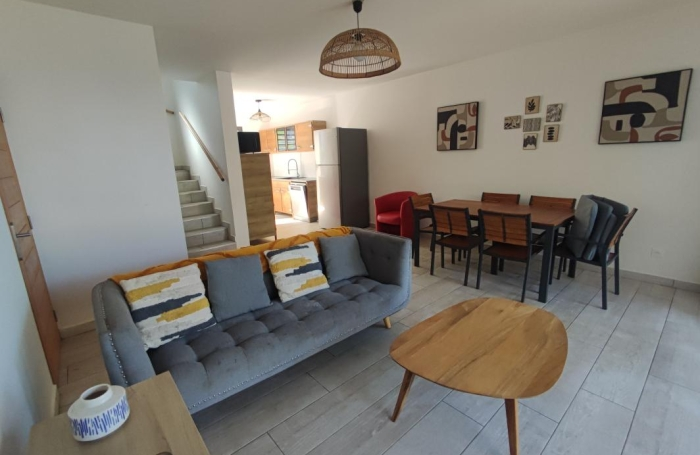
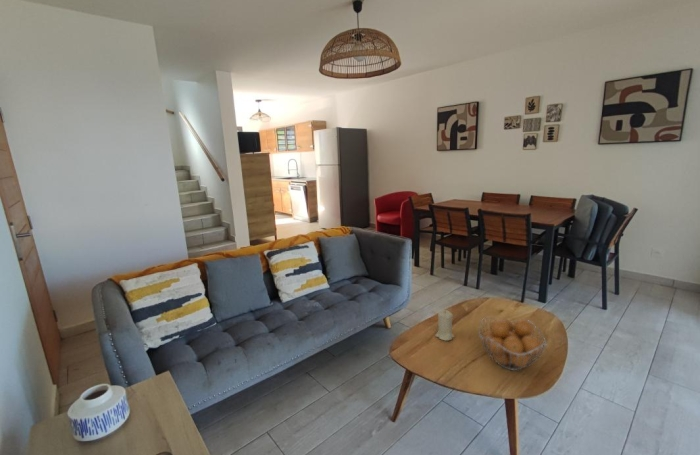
+ candle [434,308,455,342]
+ fruit basket [478,316,548,371]
